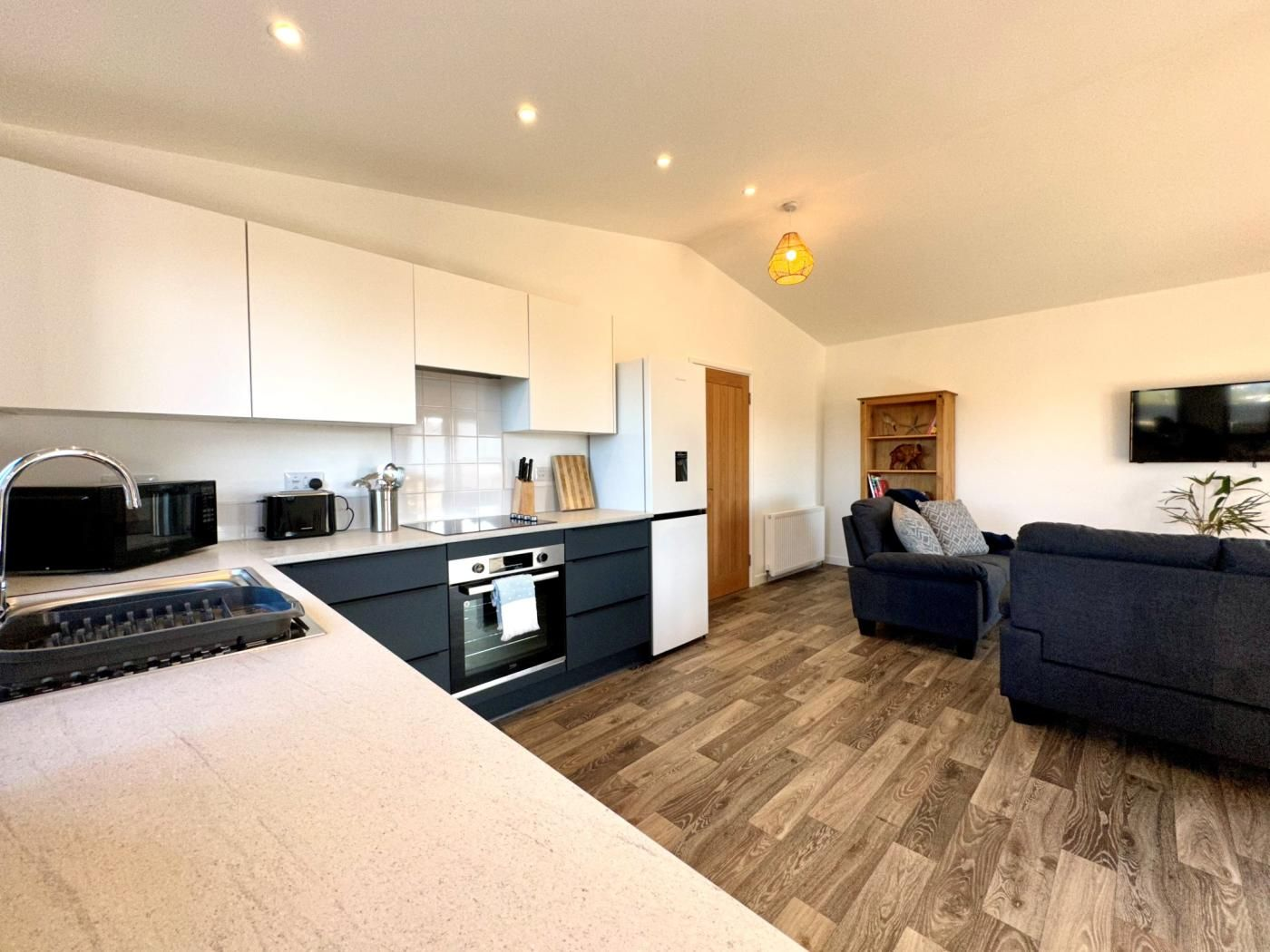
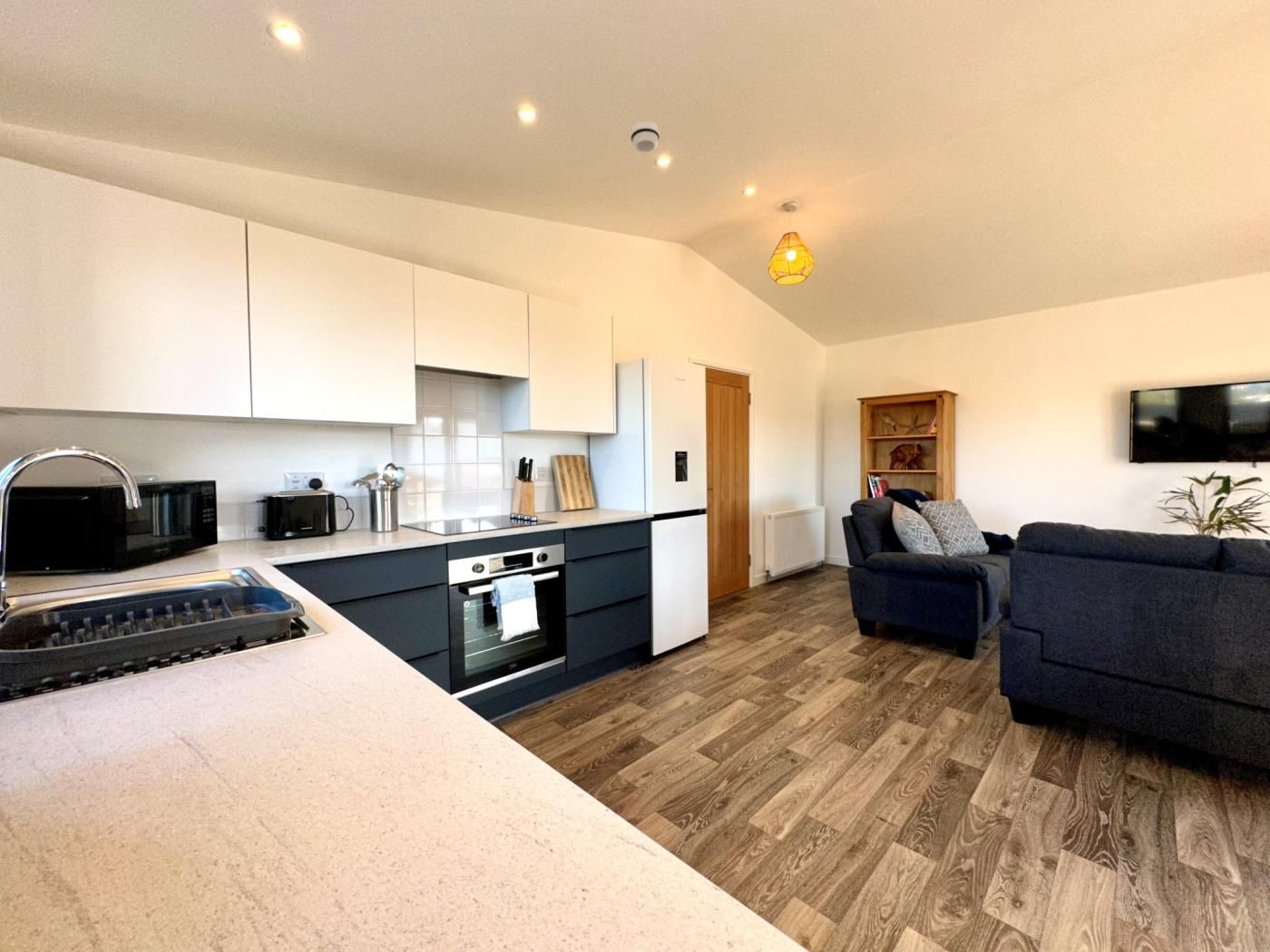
+ smoke detector [630,121,660,153]
